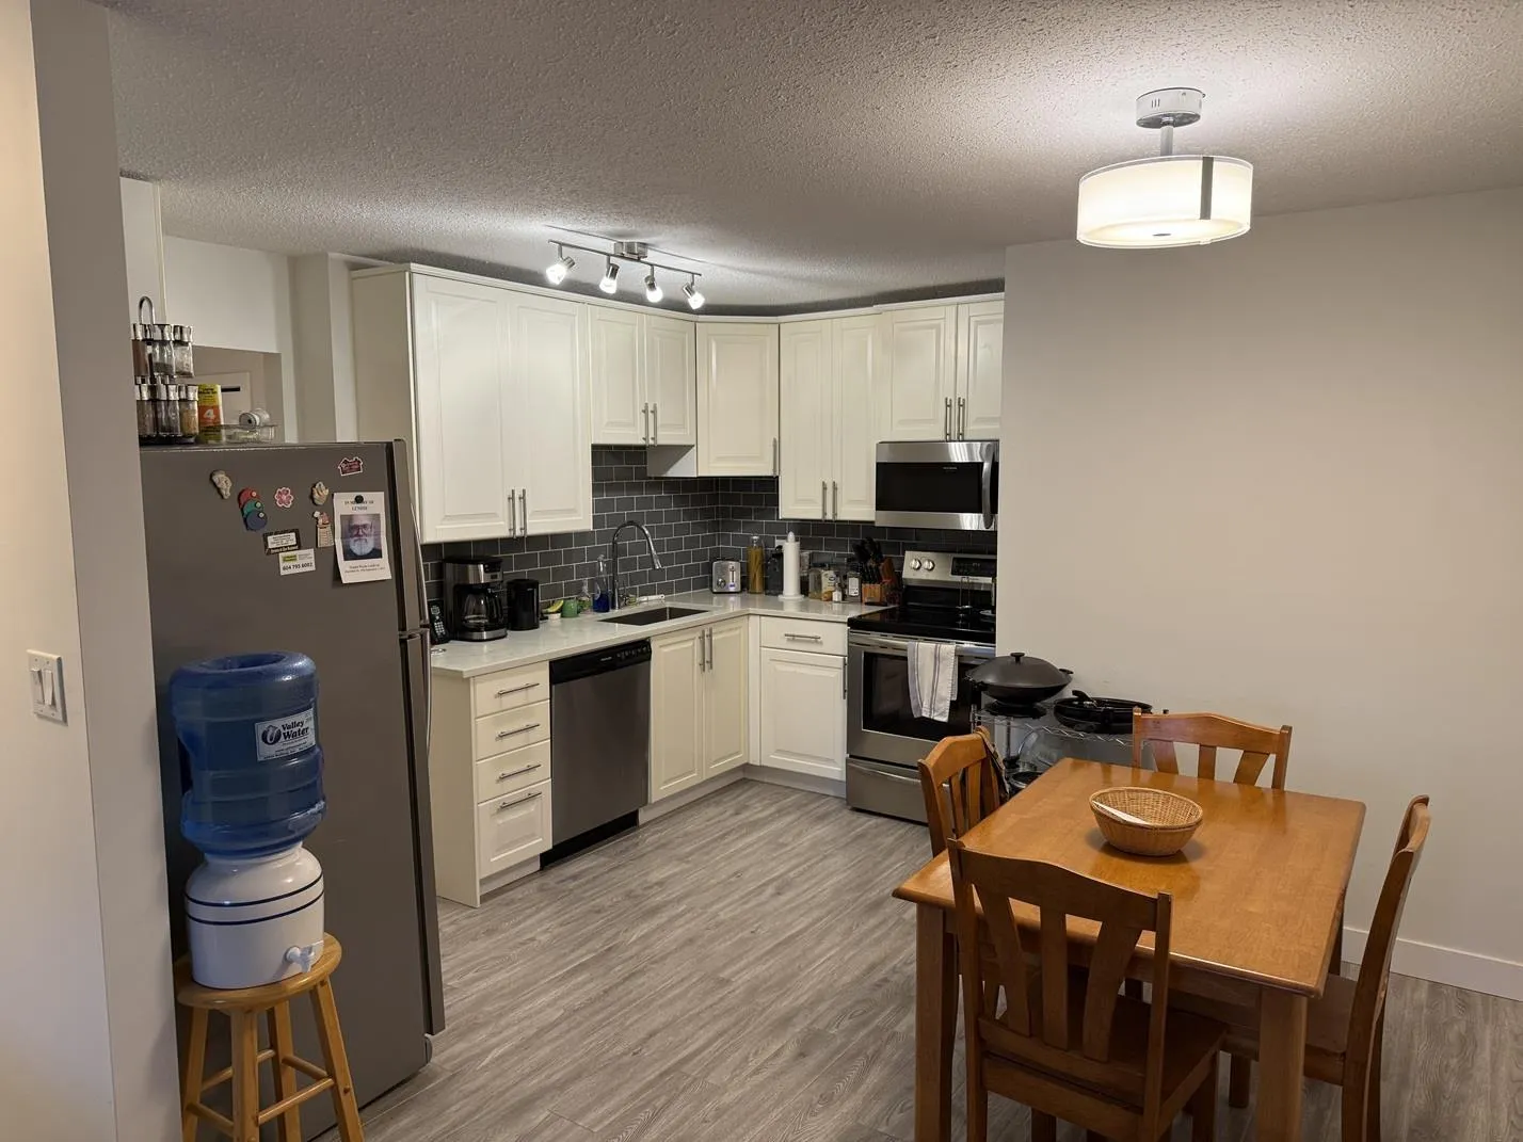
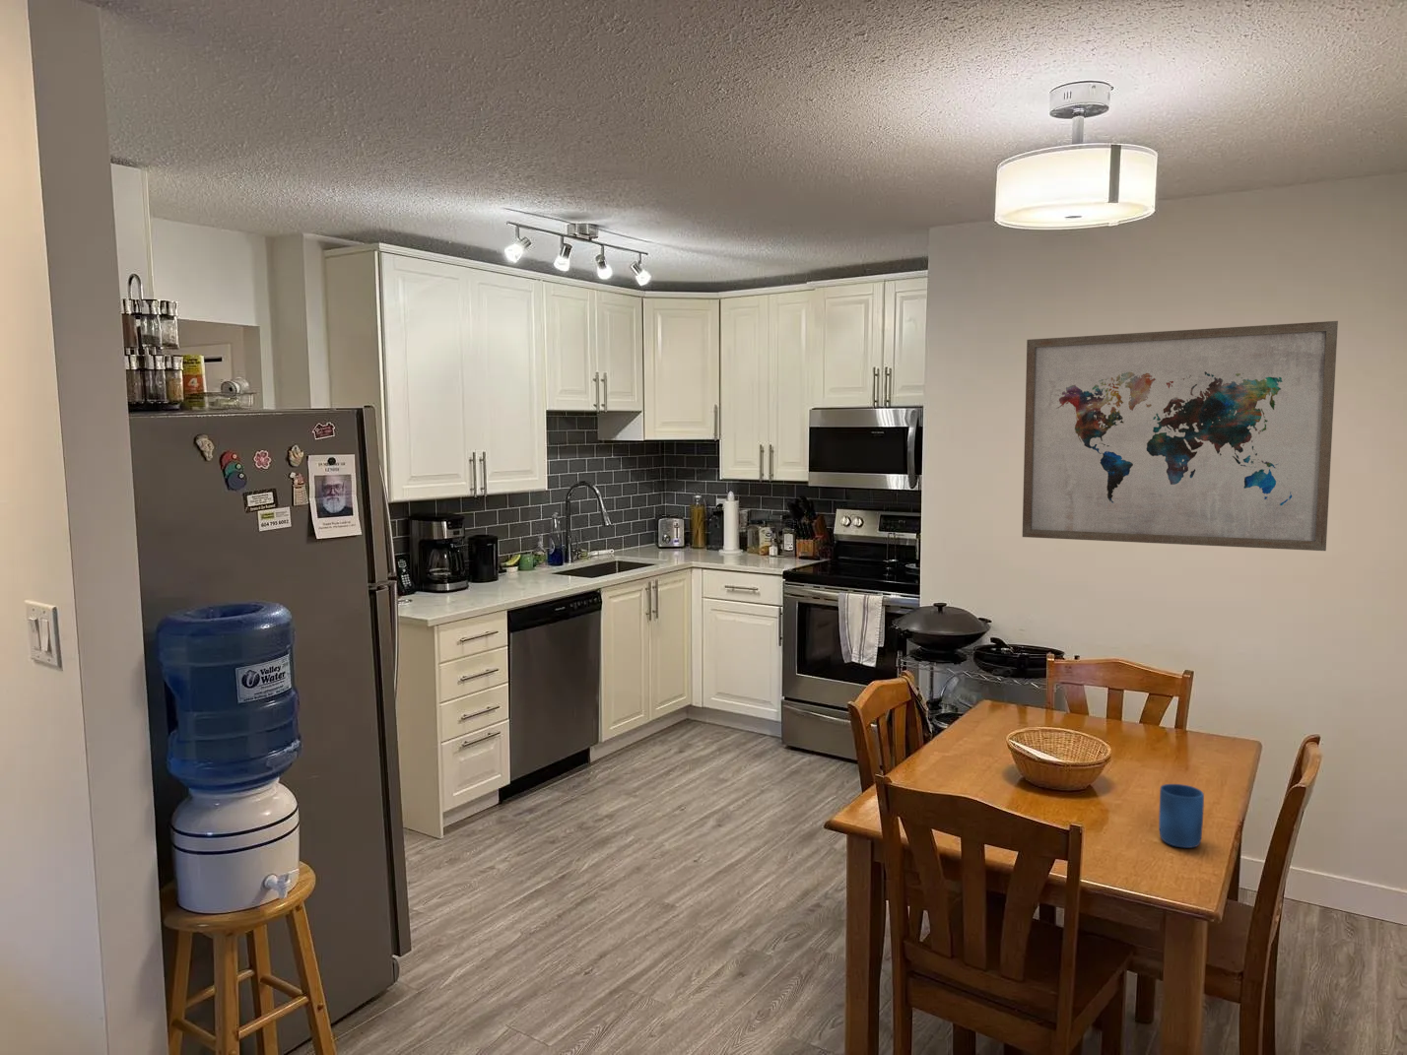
+ mug [1158,783,1205,849]
+ wall art [1021,320,1339,552]
